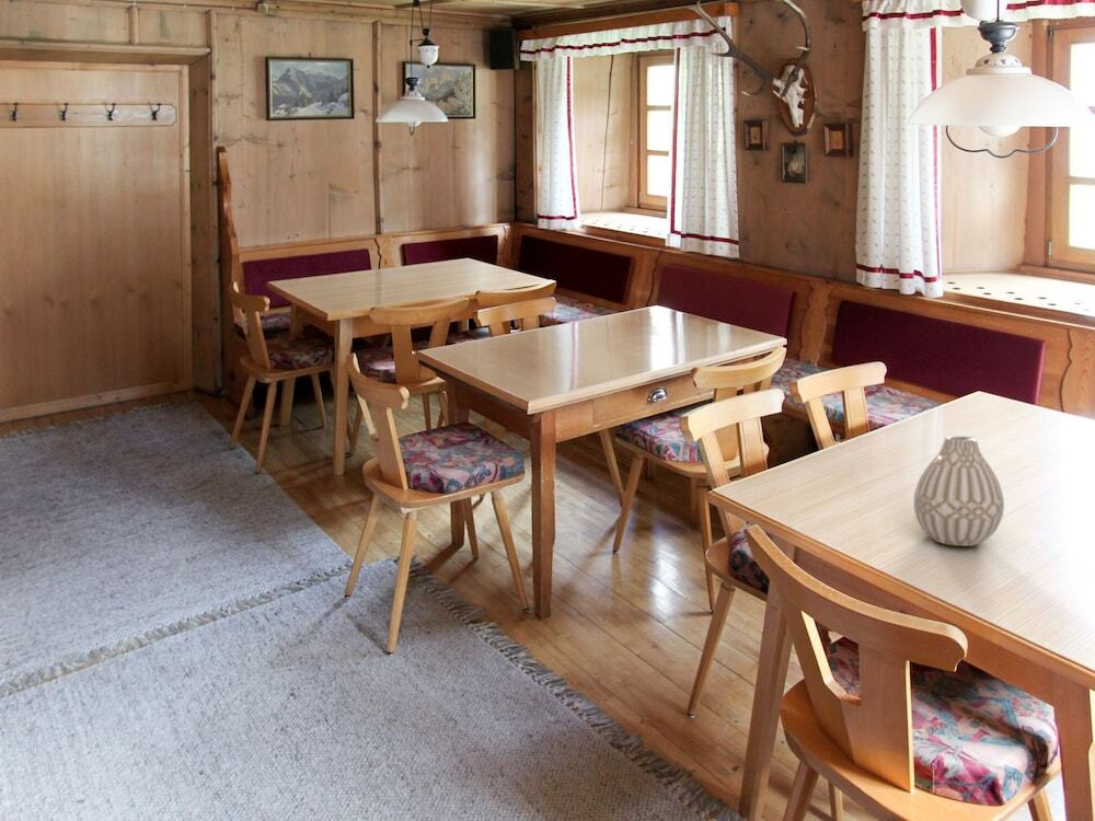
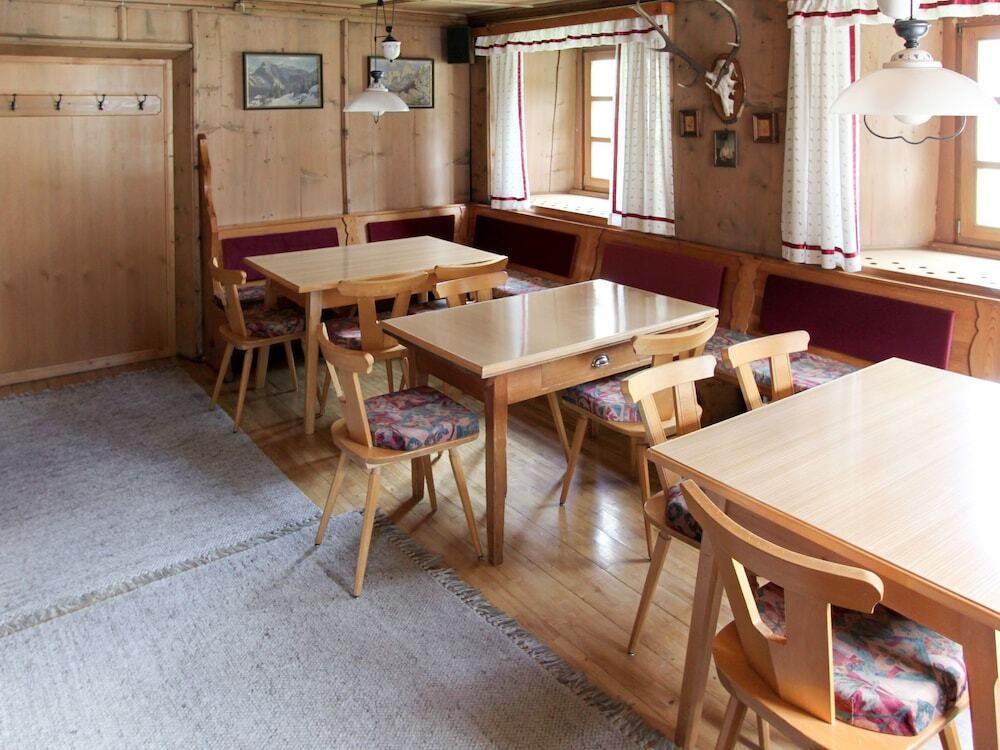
- vase [912,435,1005,547]
